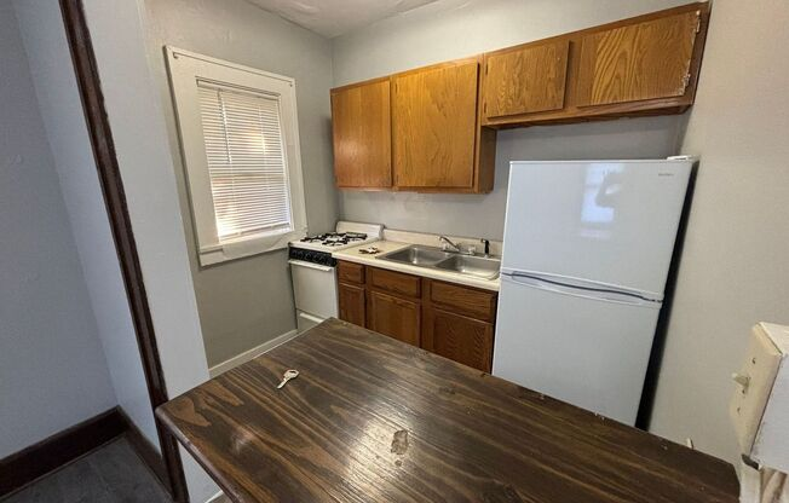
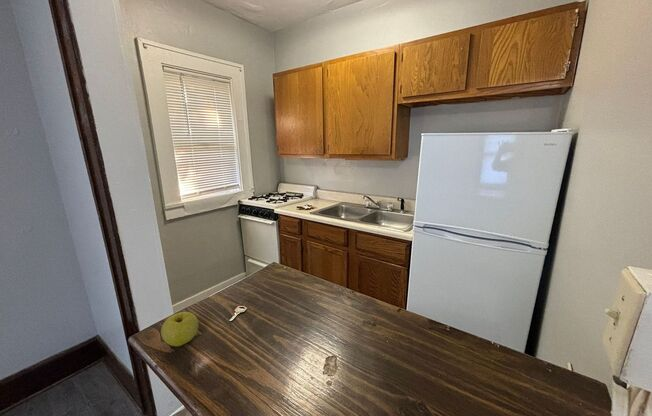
+ apple [160,311,199,347]
